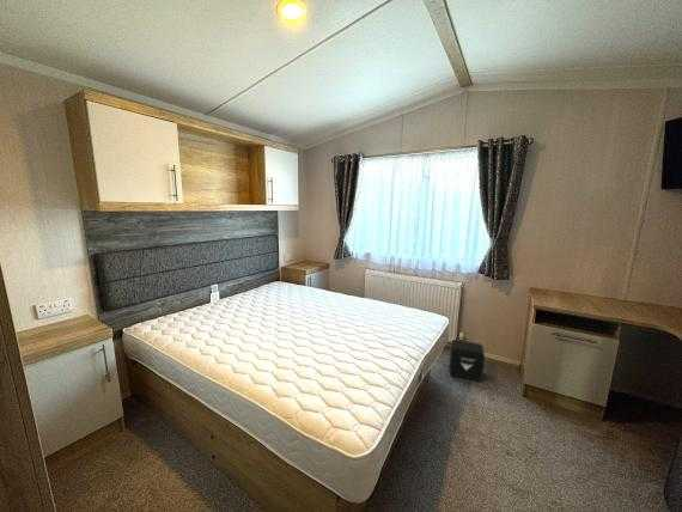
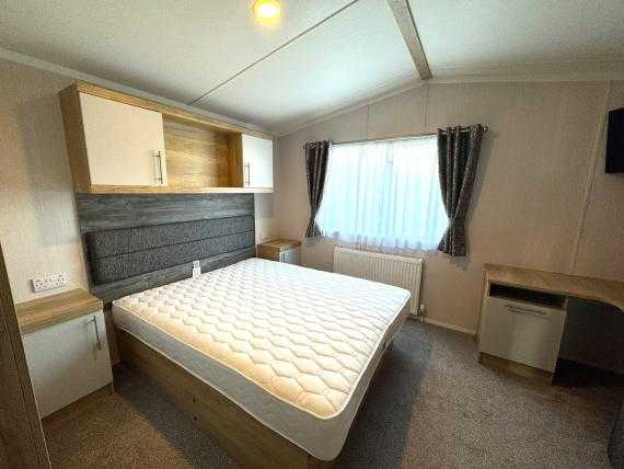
- air purifier [447,339,486,383]
